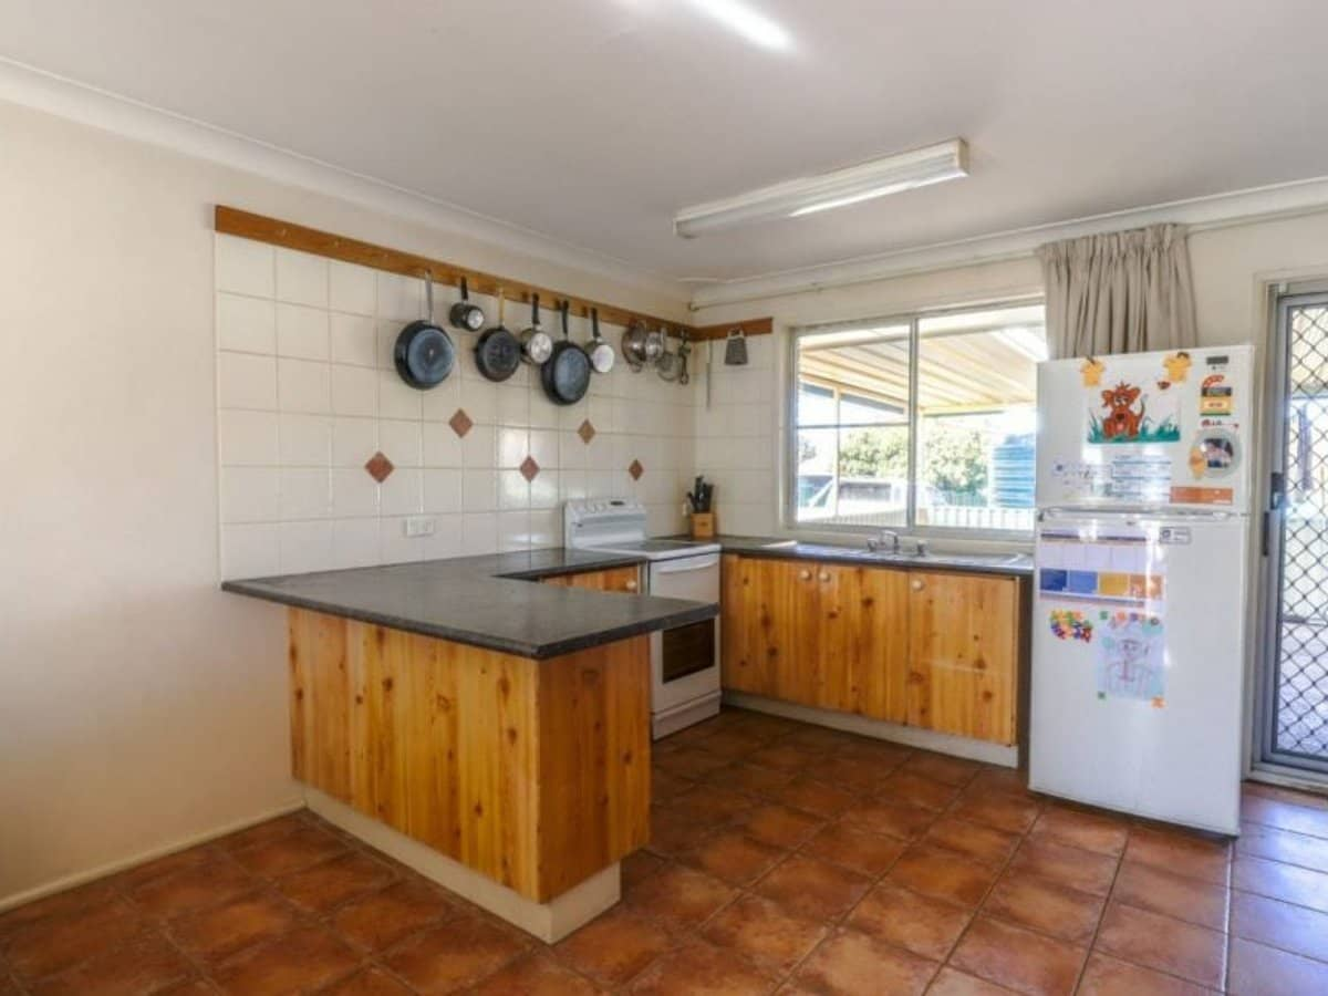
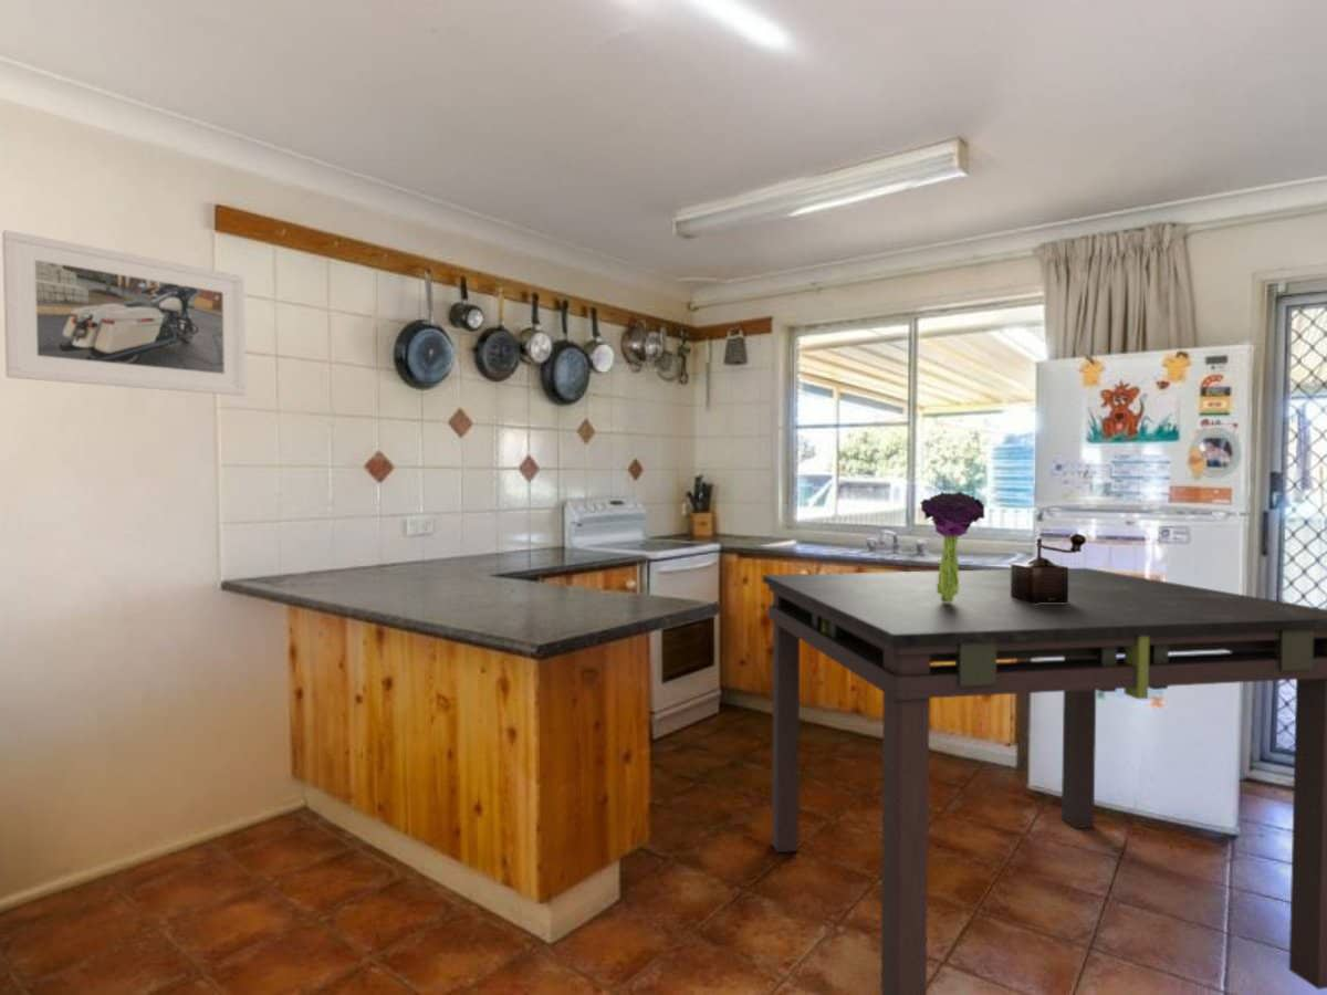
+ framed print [1,229,248,397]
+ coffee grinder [1010,533,1087,604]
+ bouquet [919,491,986,604]
+ dining table [762,567,1327,995]
